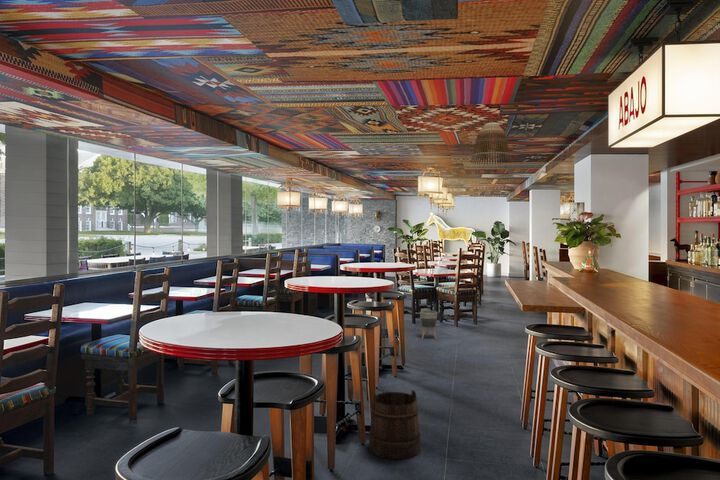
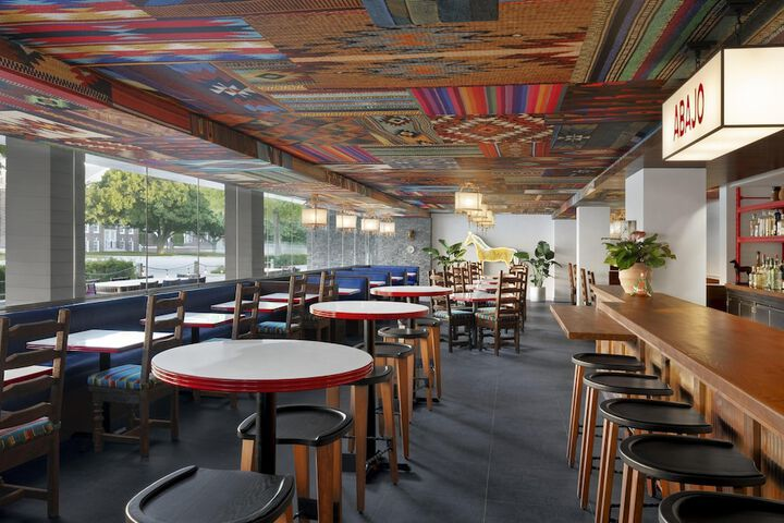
- bucket [368,389,422,460]
- planter [419,310,438,340]
- lamp shade [469,122,514,166]
